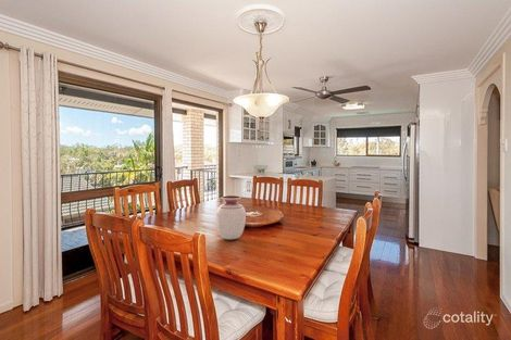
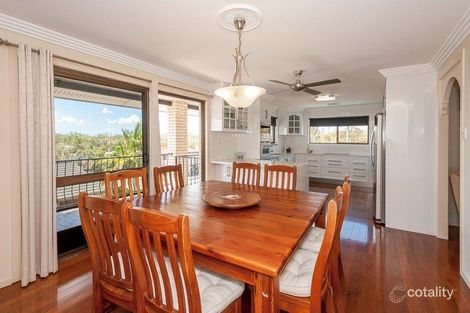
- vase [215,196,247,240]
